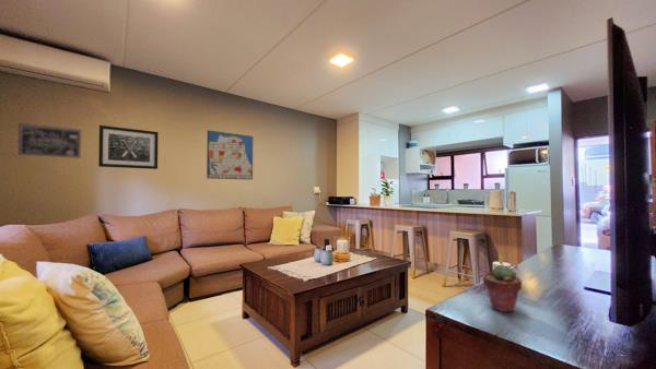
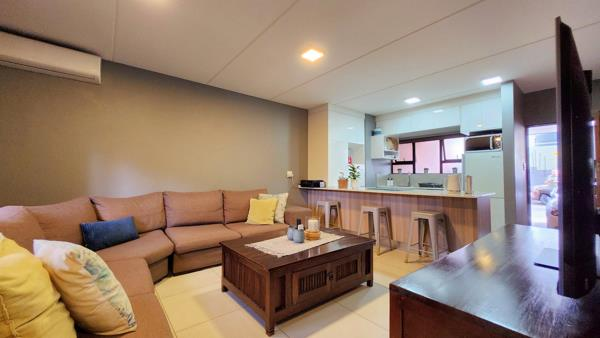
- potted succulent [482,264,523,313]
- candle [492,251,512,271]
- wall art [97,124,160,170]
- wall art [206,129,254,181]
- wall art [17,122,82,159]
